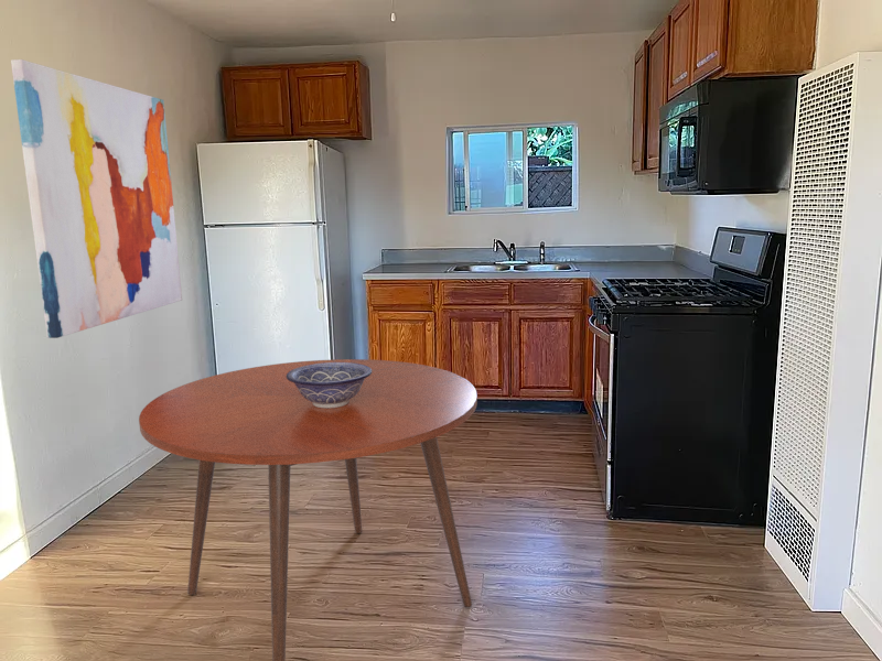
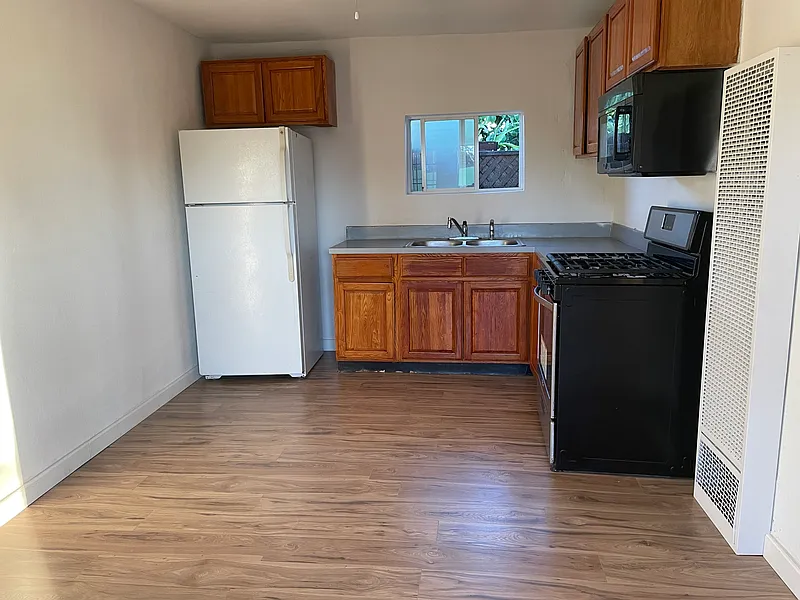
- dining table [138,358,478,661]
- wall art [10,58,183,339]
- decorative bowl [287,362,372,409]
